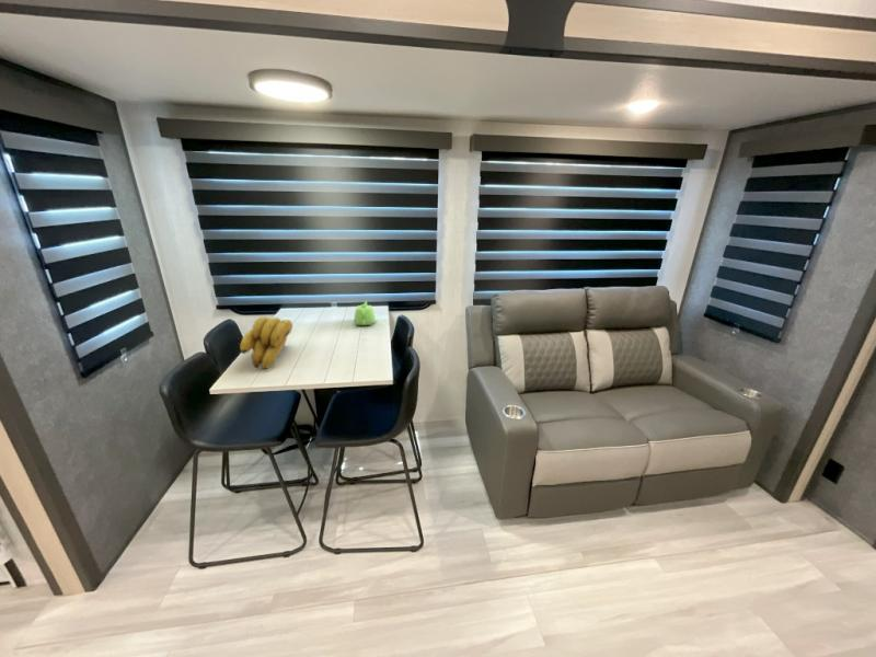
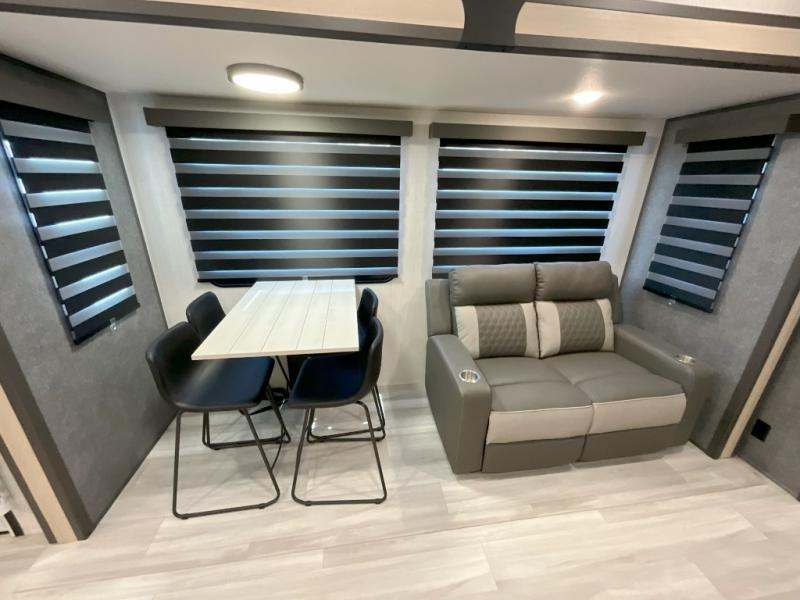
- teapot [353,300,377,326]
- banana bunch [239,315,293,370]
